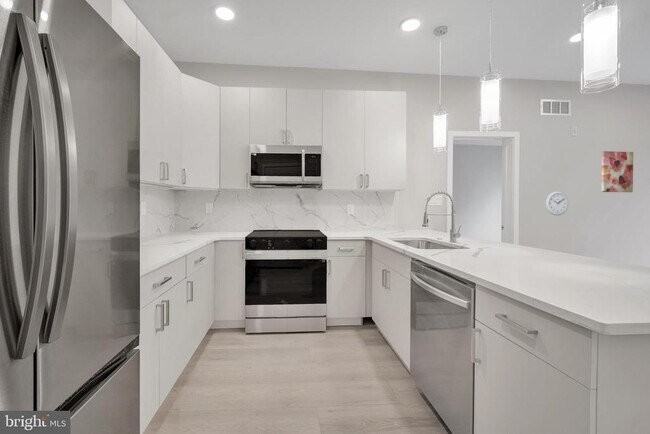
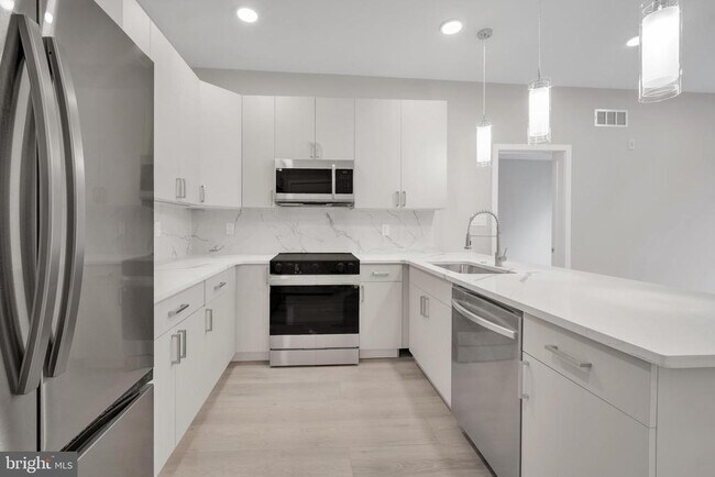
- wall clock [545,190,569,216]
- wall art [600,150,634,193]
